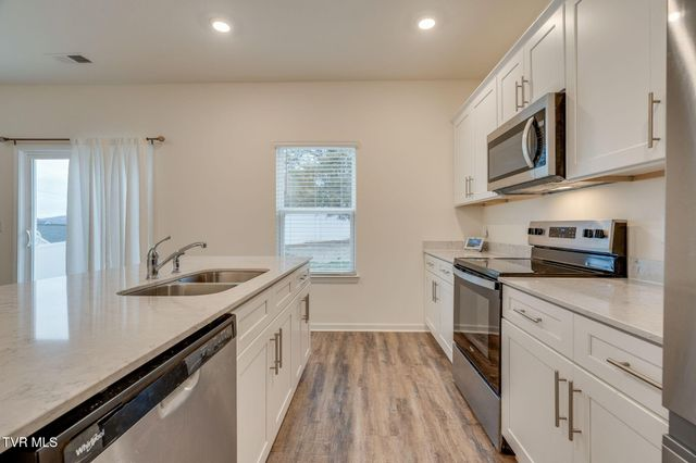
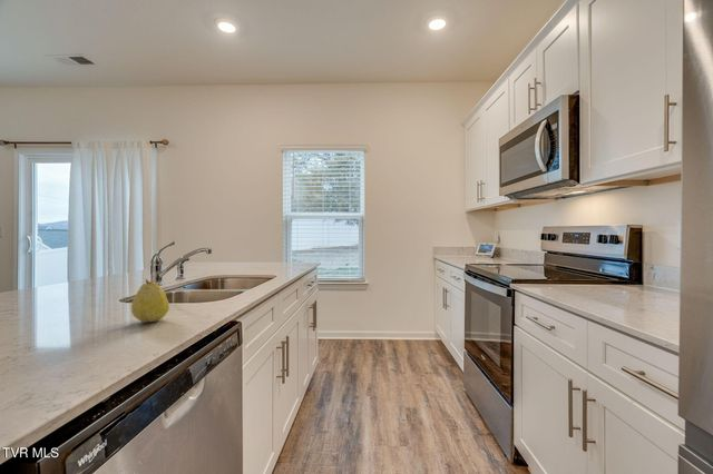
+ fruit [130,278,170,323]
